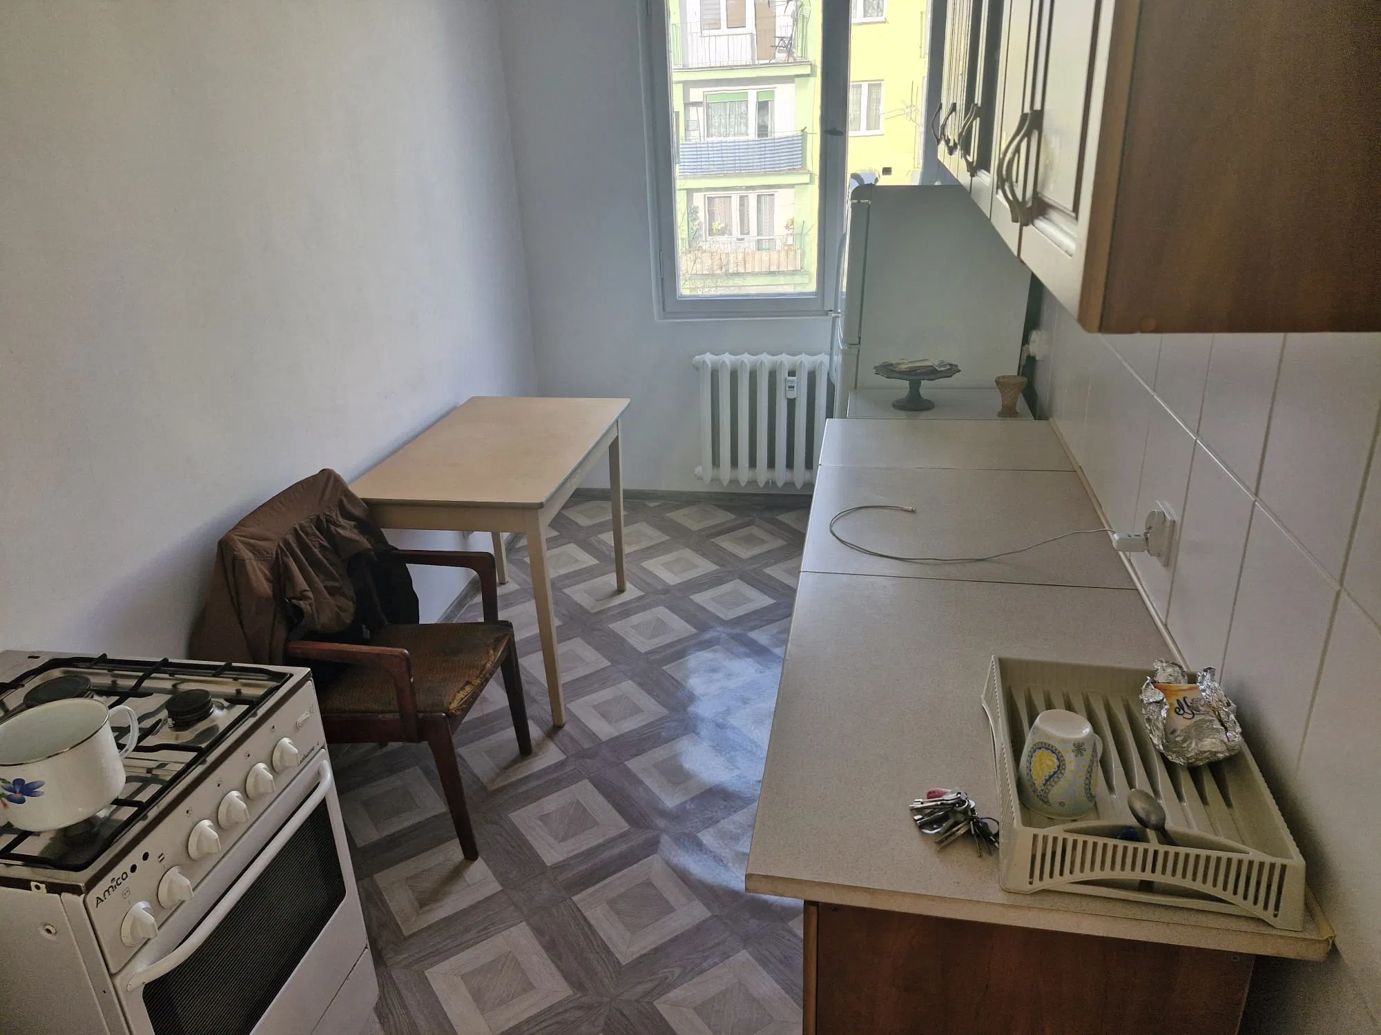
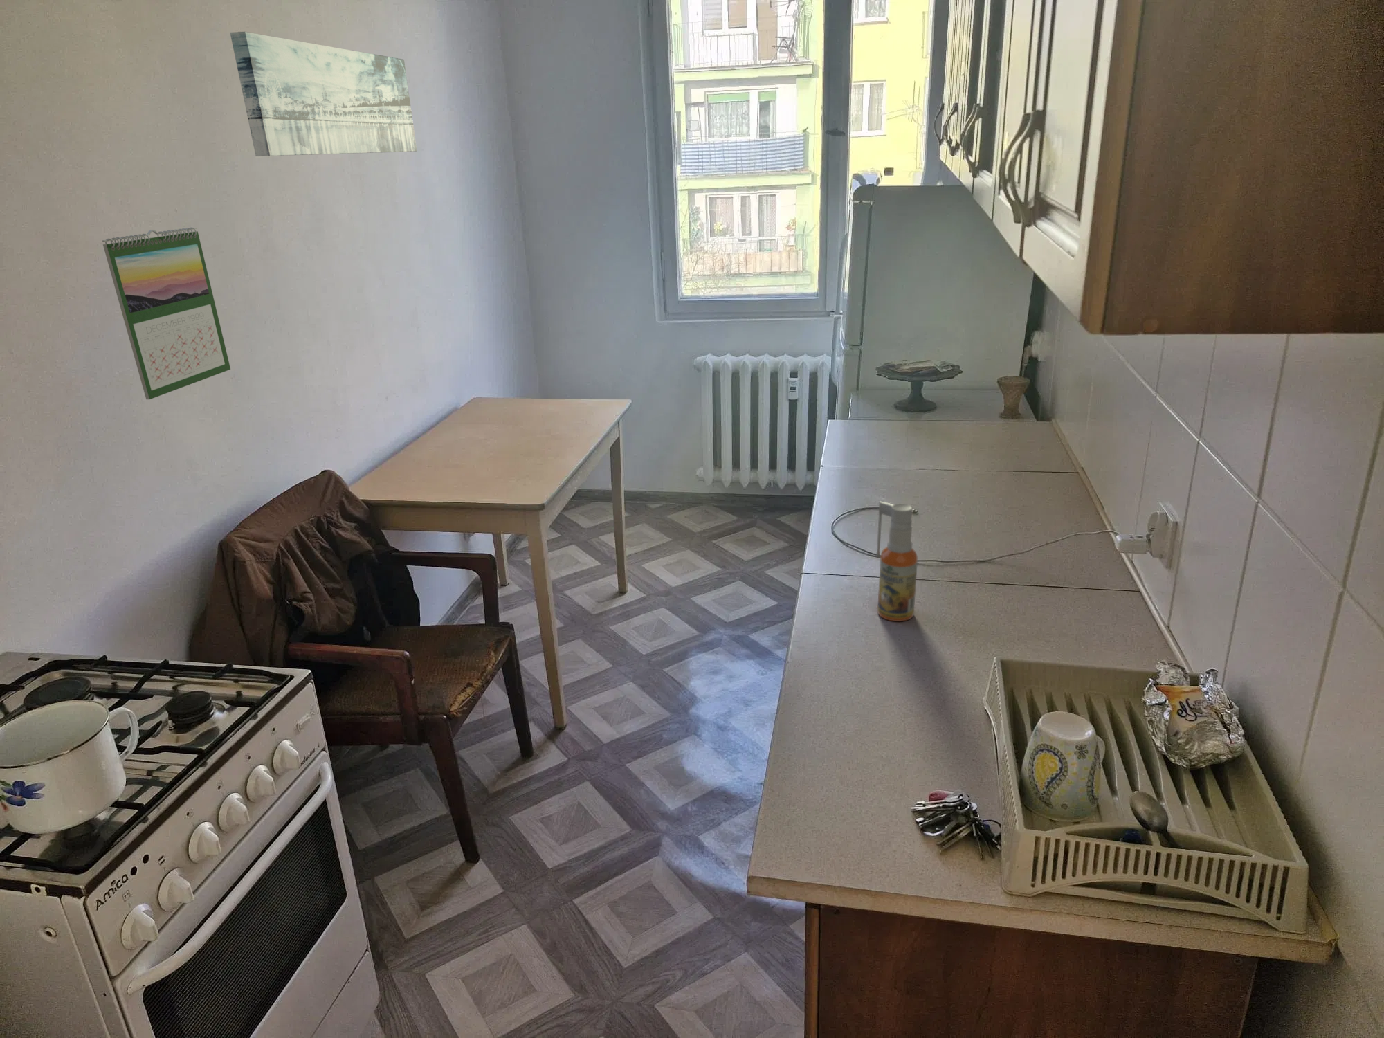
+ spray bottle [876,500,919,623]
+ wall art [230,32,418,157]
+ calendar [101,227,231,400]
